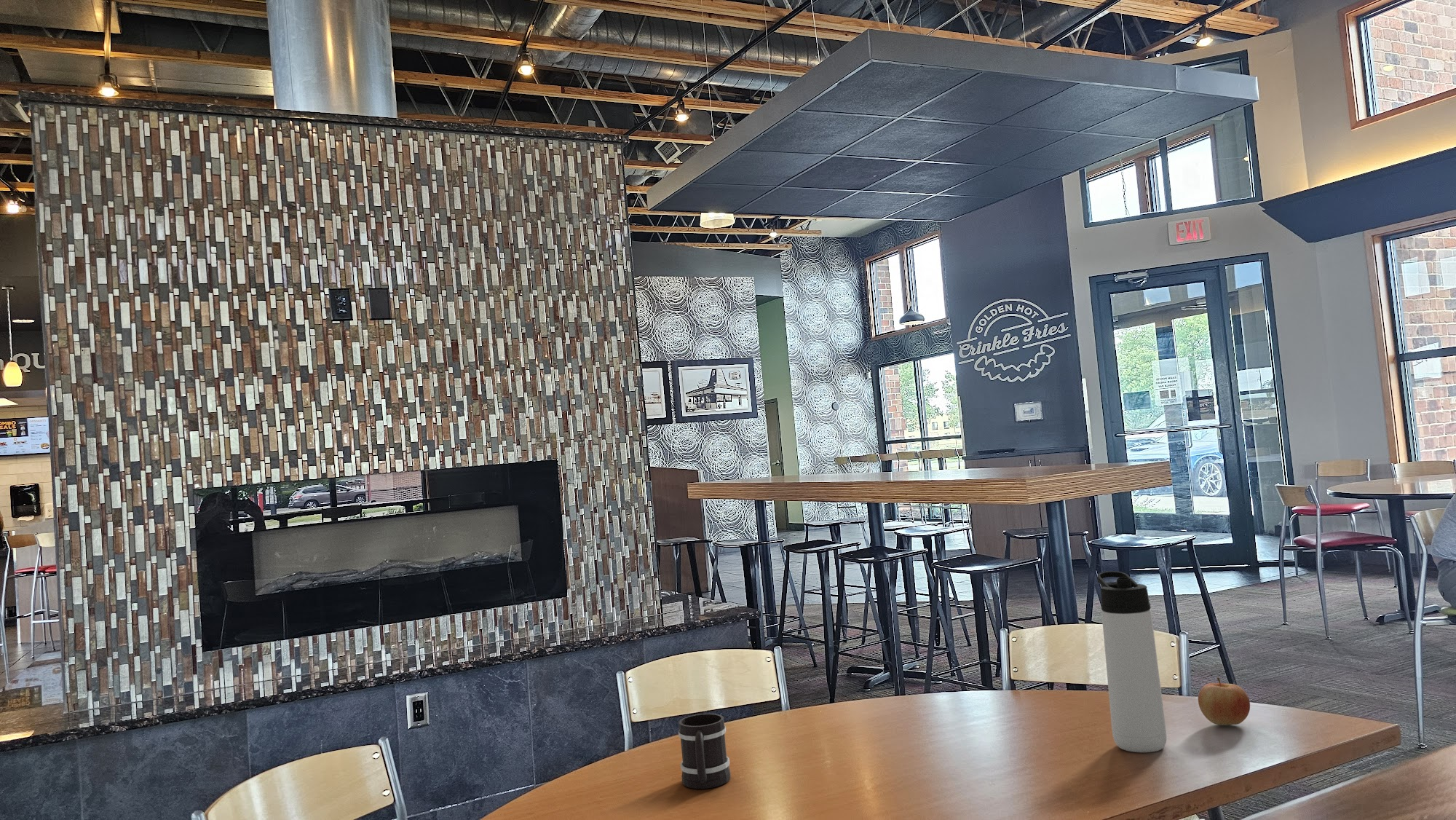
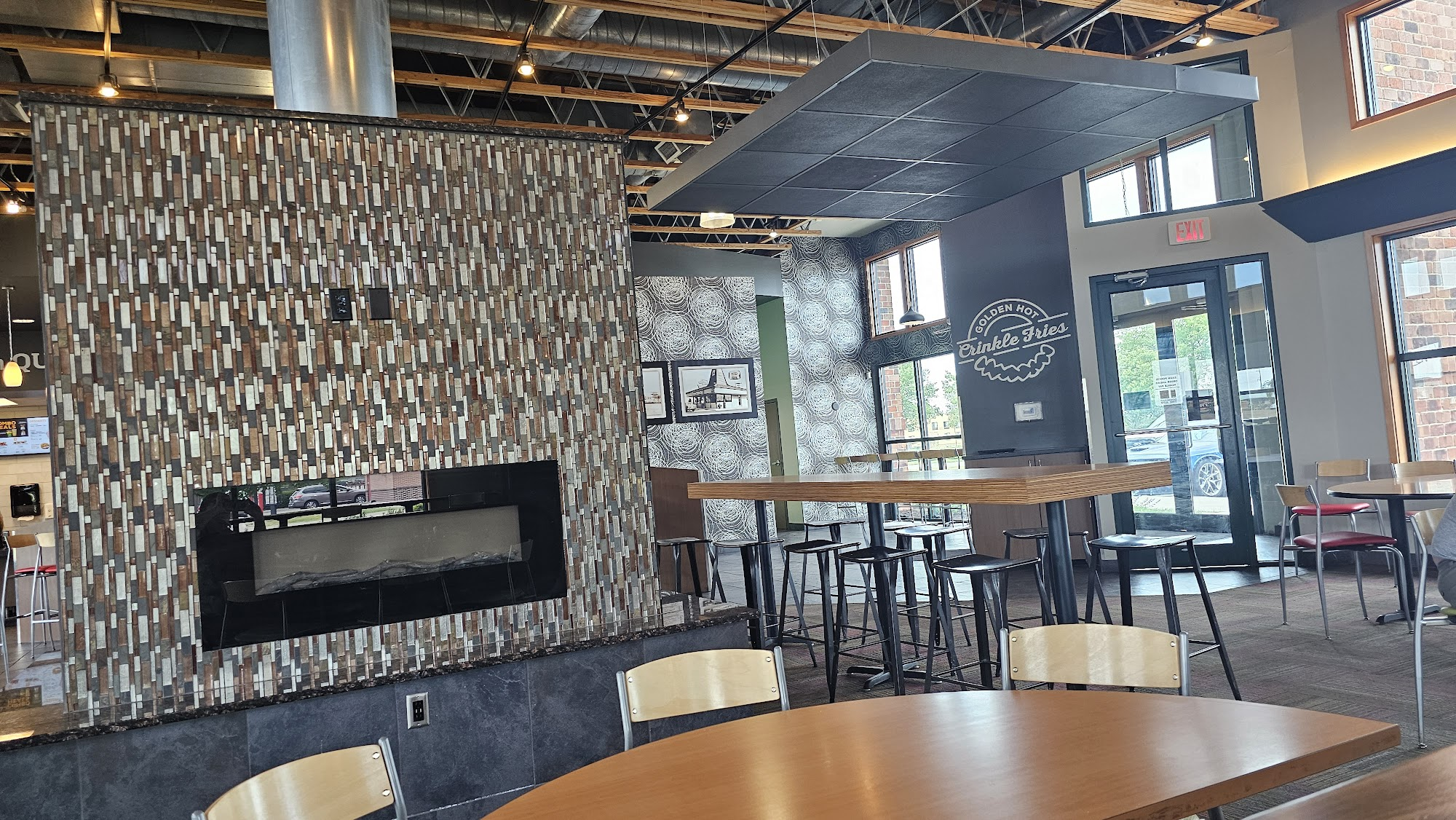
- apple [1198,677,1251,726]
- thermos bottle [1096,571,1168,753]
- mug [678,713,731,789]
